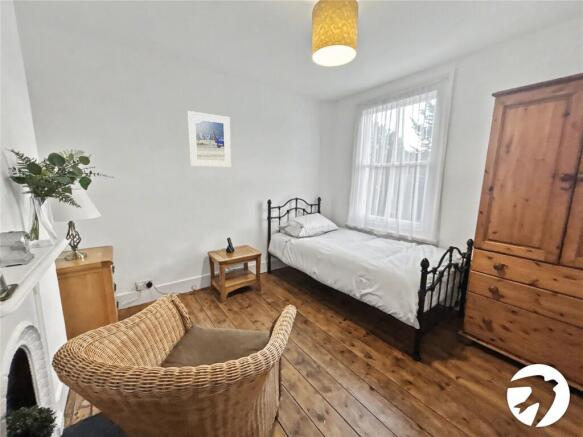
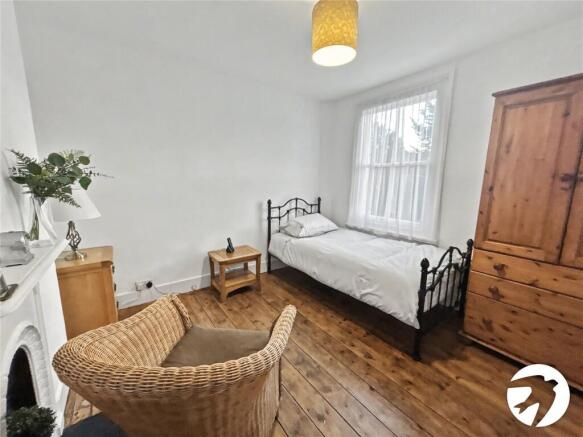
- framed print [186,110,232,168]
